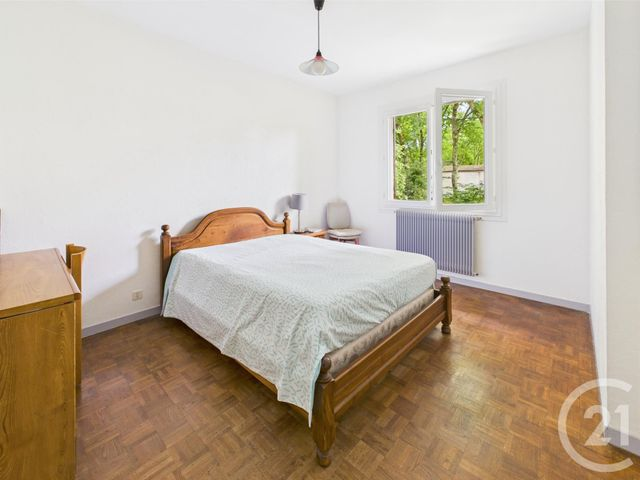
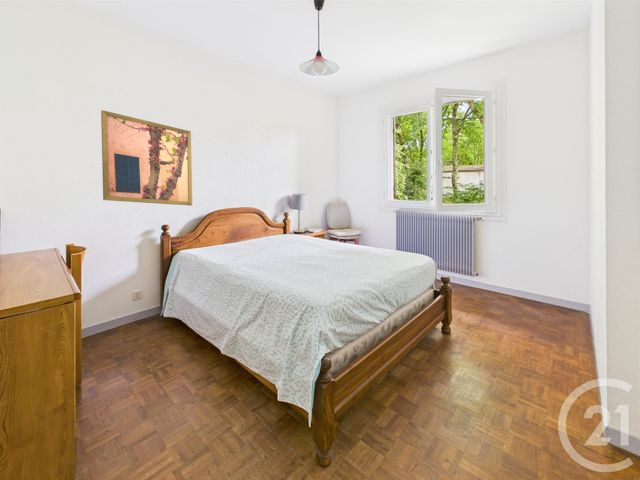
+ wall art [100,109,193,207]
